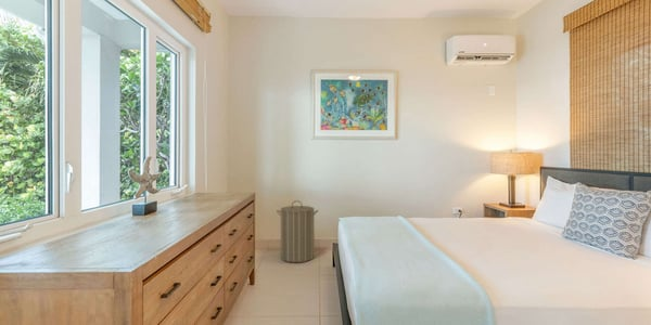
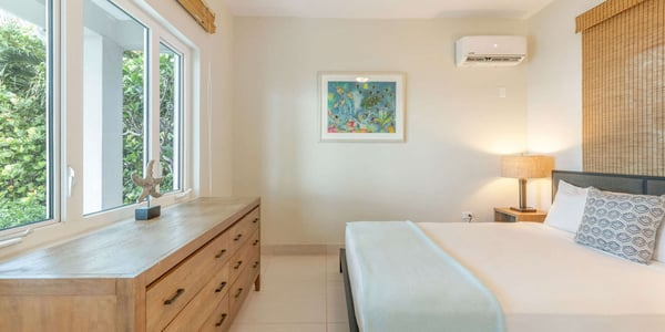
- laundry hamper [276,199,319,263]
